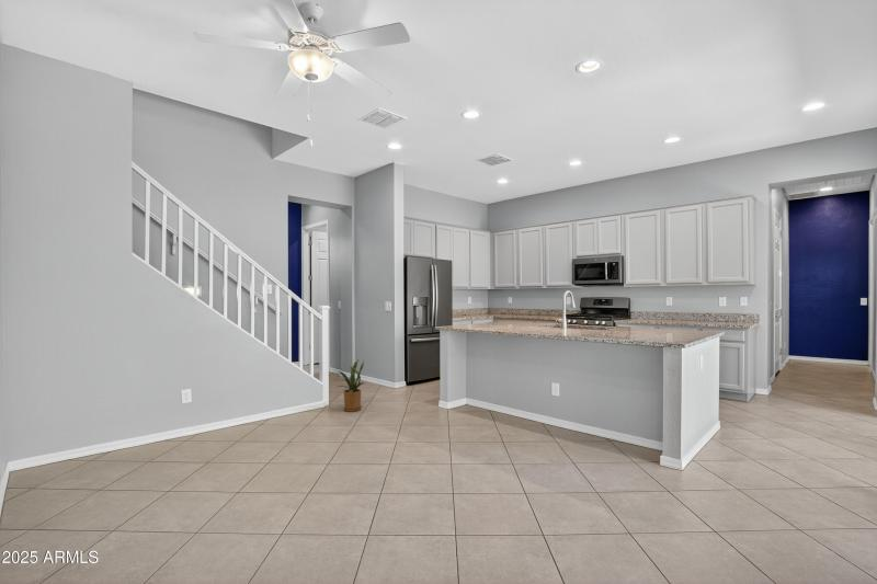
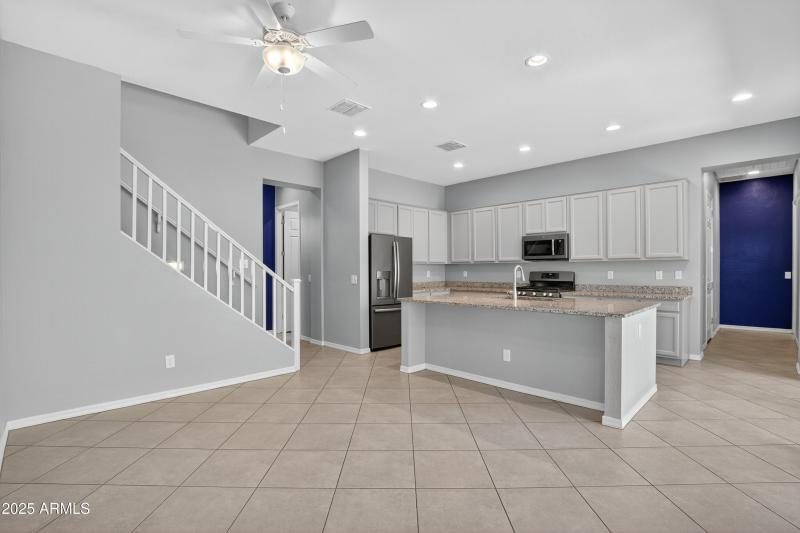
- house plant [334,358,365,413]
